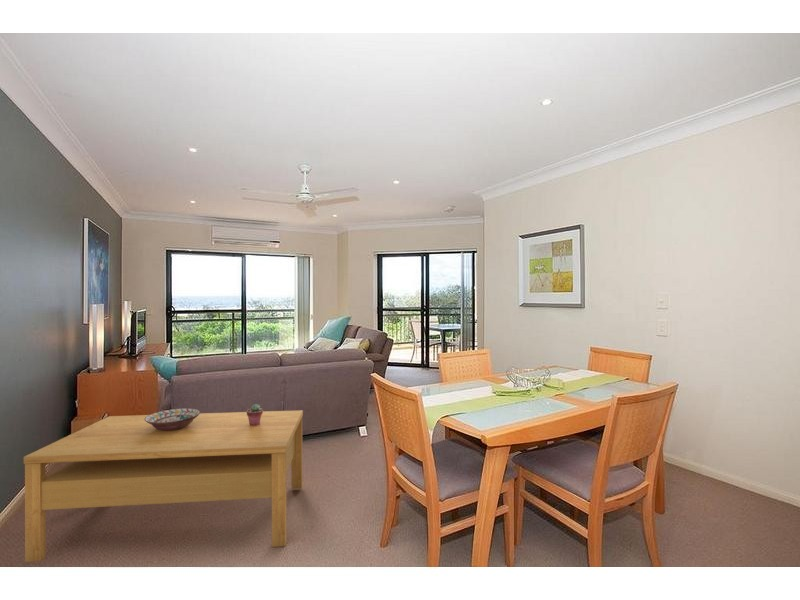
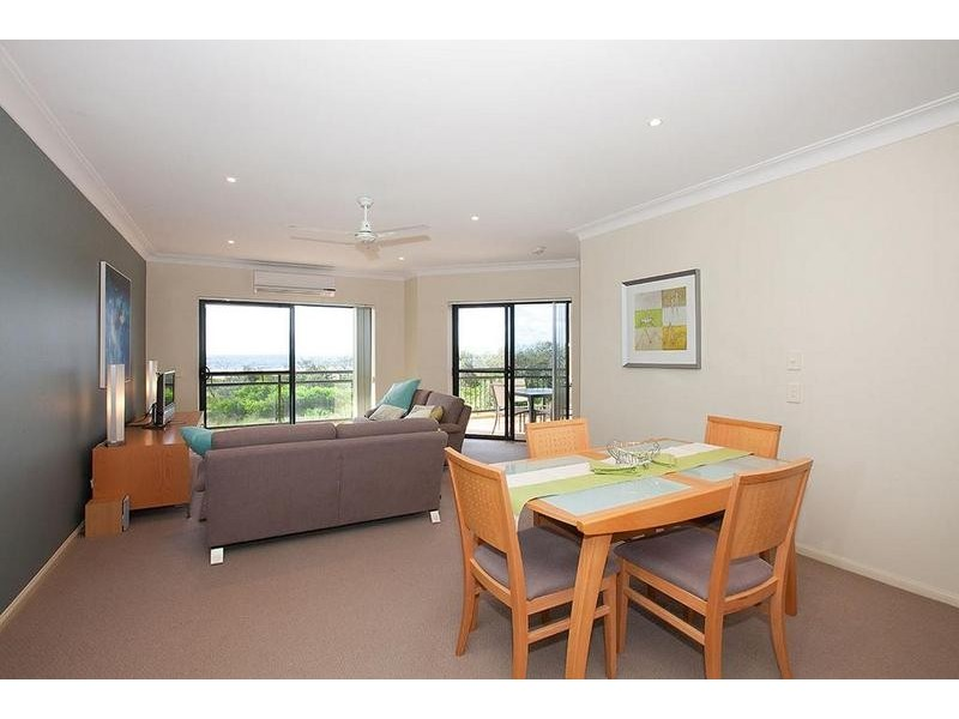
- coffee table [23,409,304,563]
- potted succulent [246,403,264,426]
- decorative bowl [144,408,201,431]
